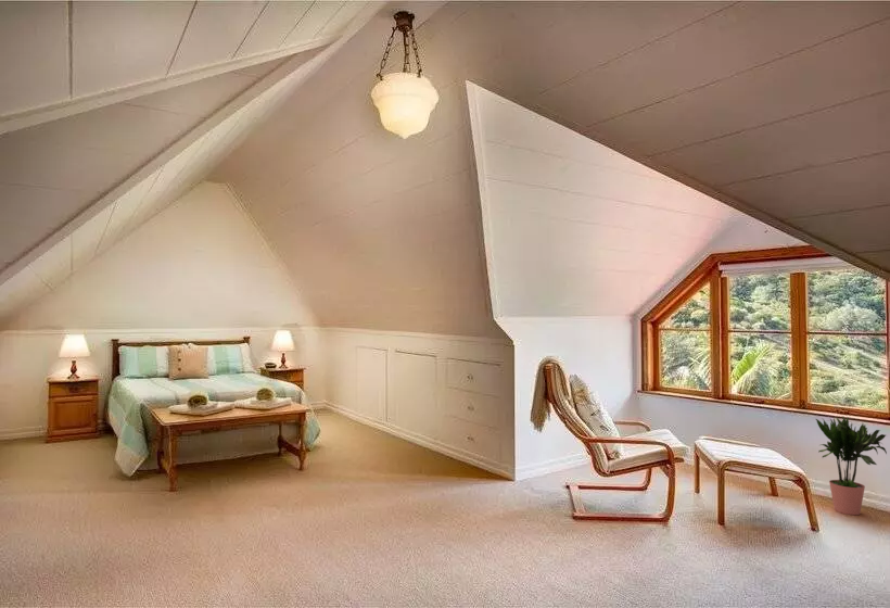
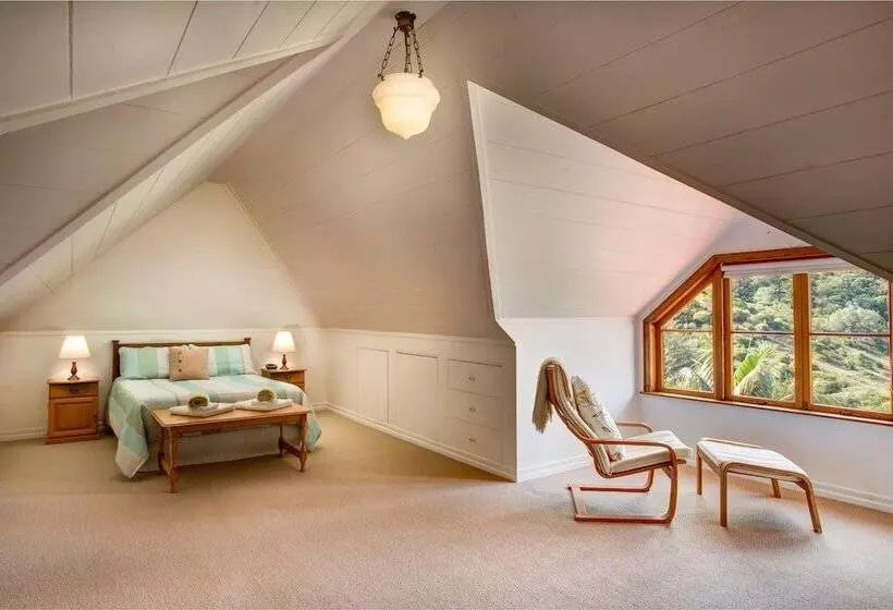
- potted plant [815,416,888,516]
